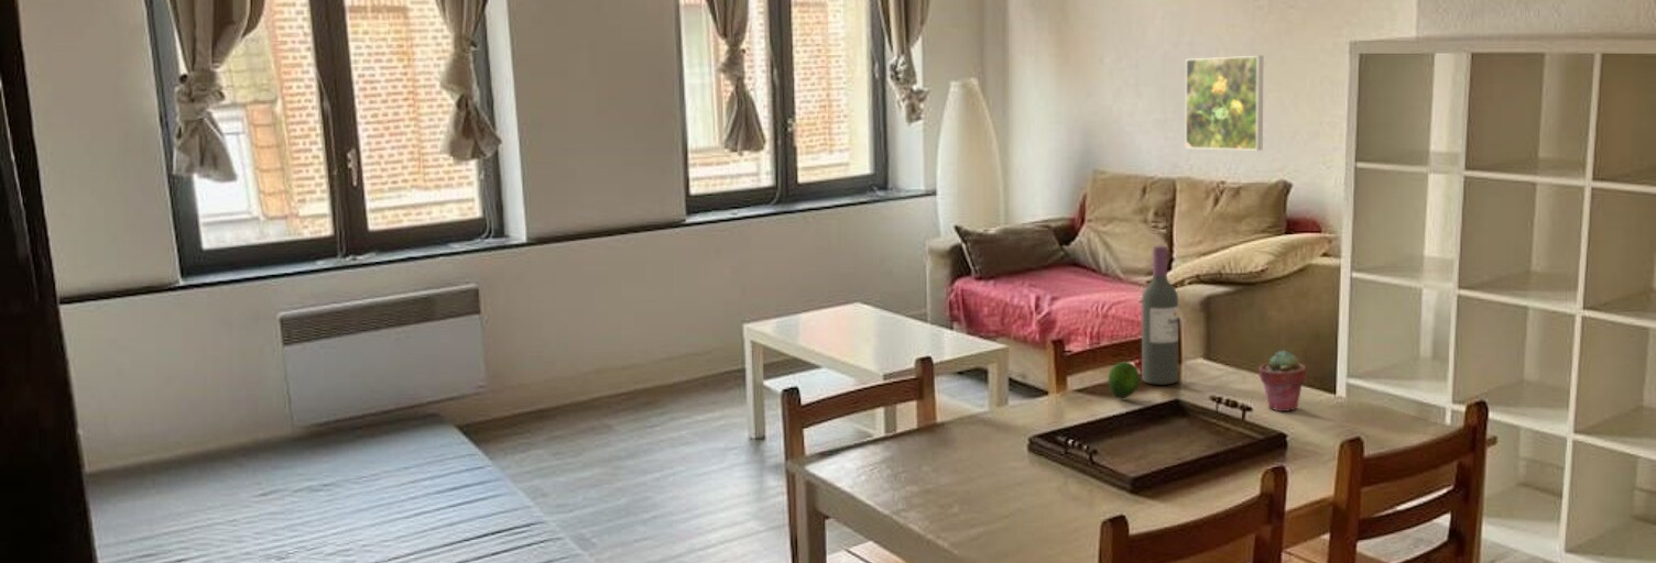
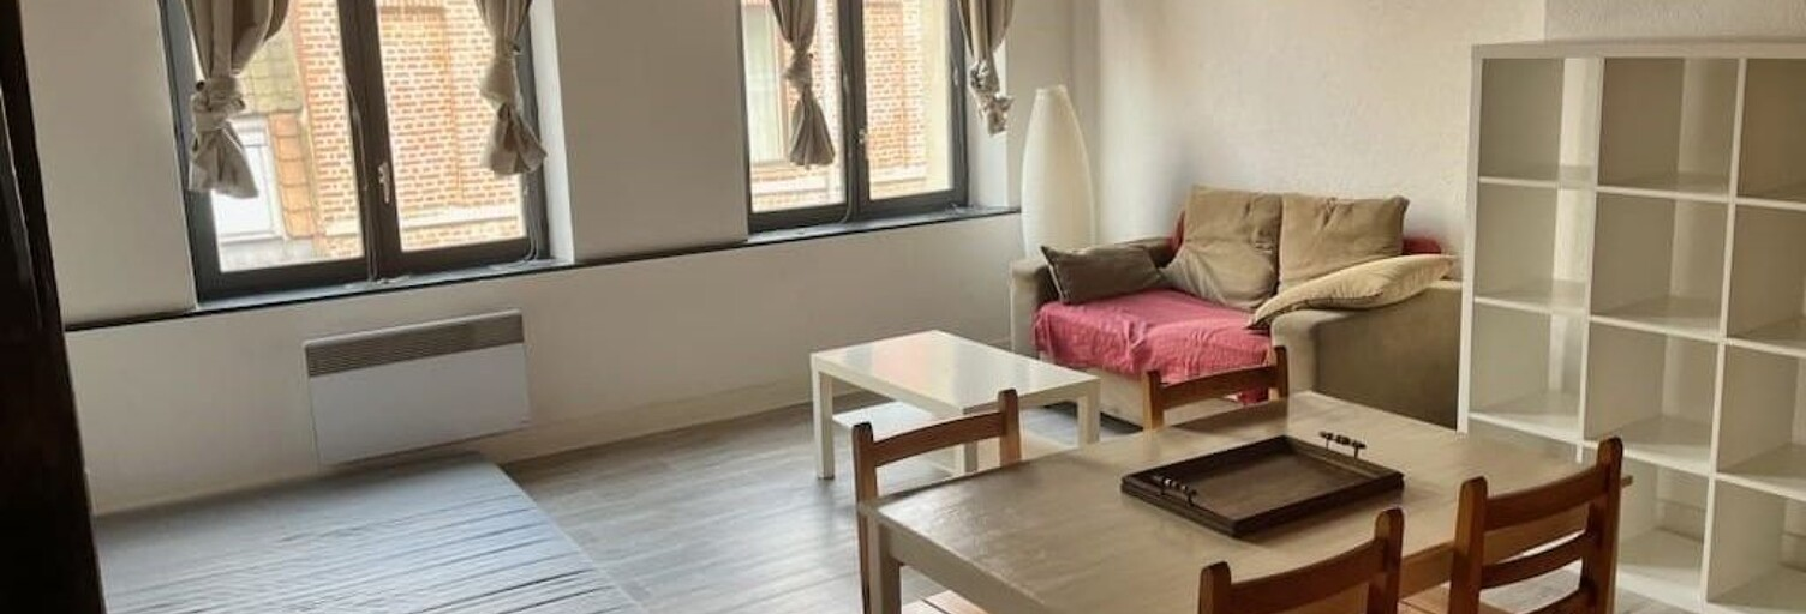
- potted succulent [1257,349,1307,412]
- wine bottle [1141,245,1179,386]
- fruit [1108,361,1141,399]
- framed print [1185,55,1264,152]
